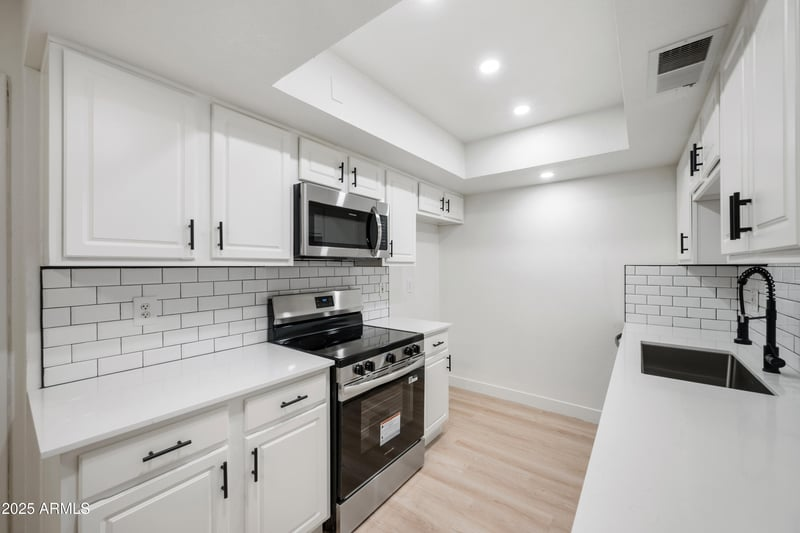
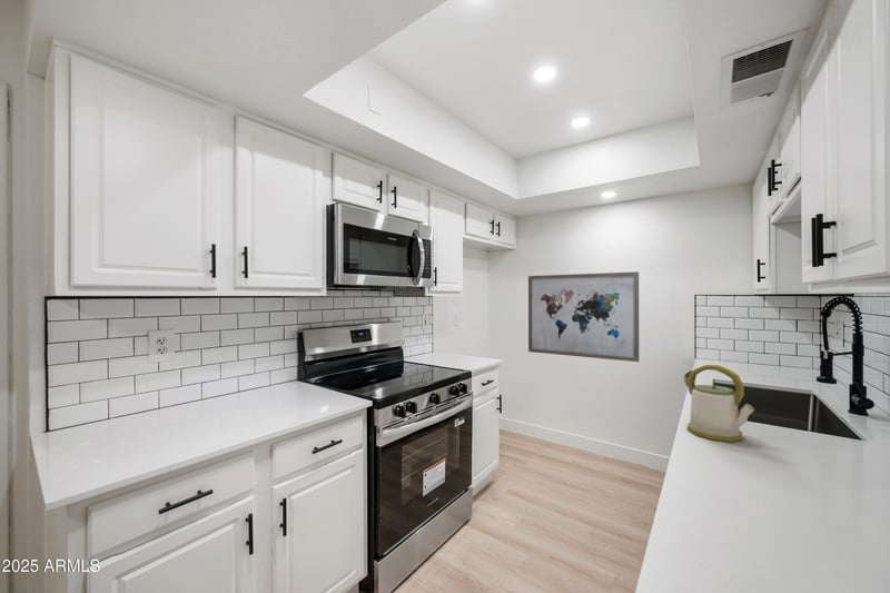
+ kettle [686,364,755,443]
+ wall art [527,270,640,363]
